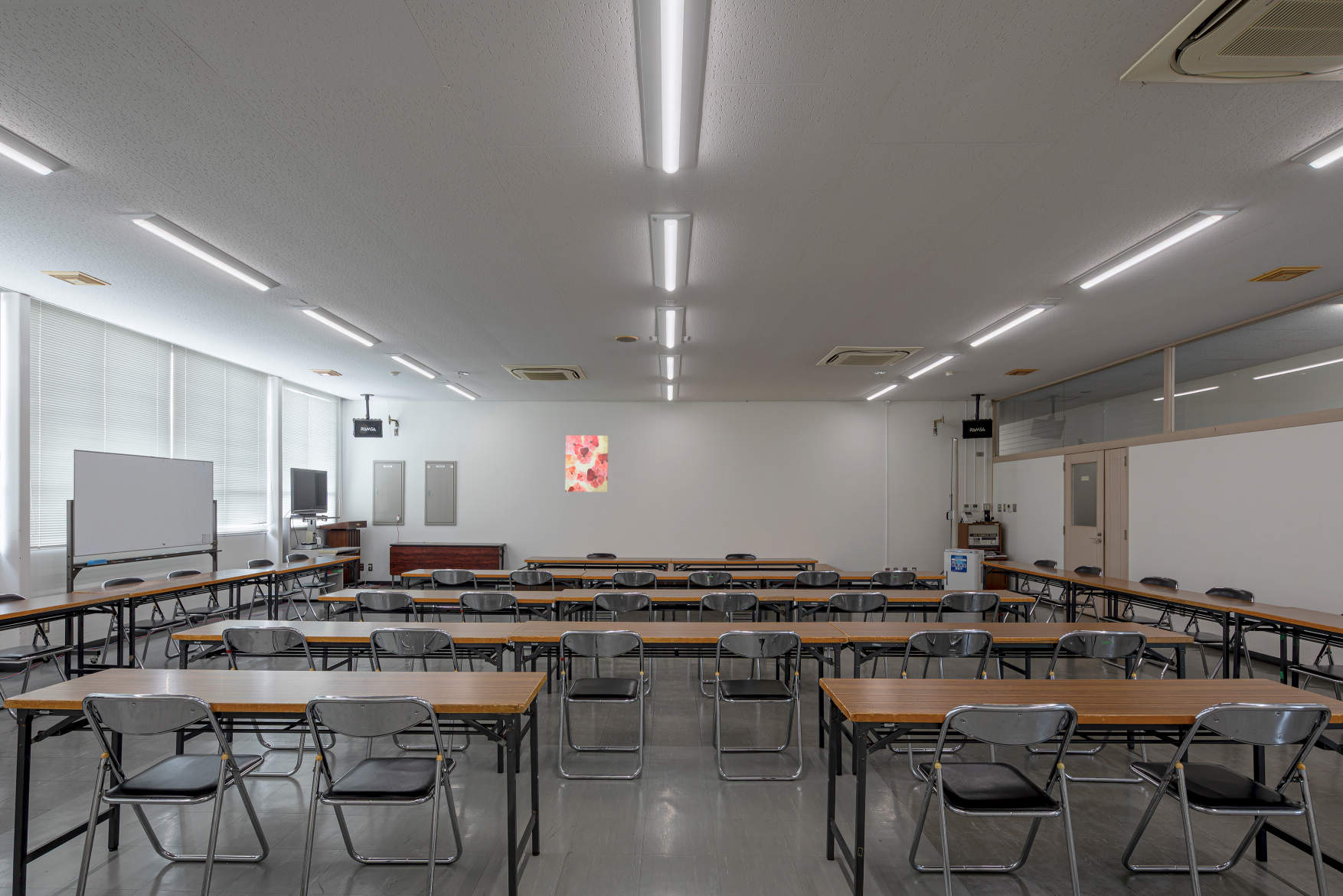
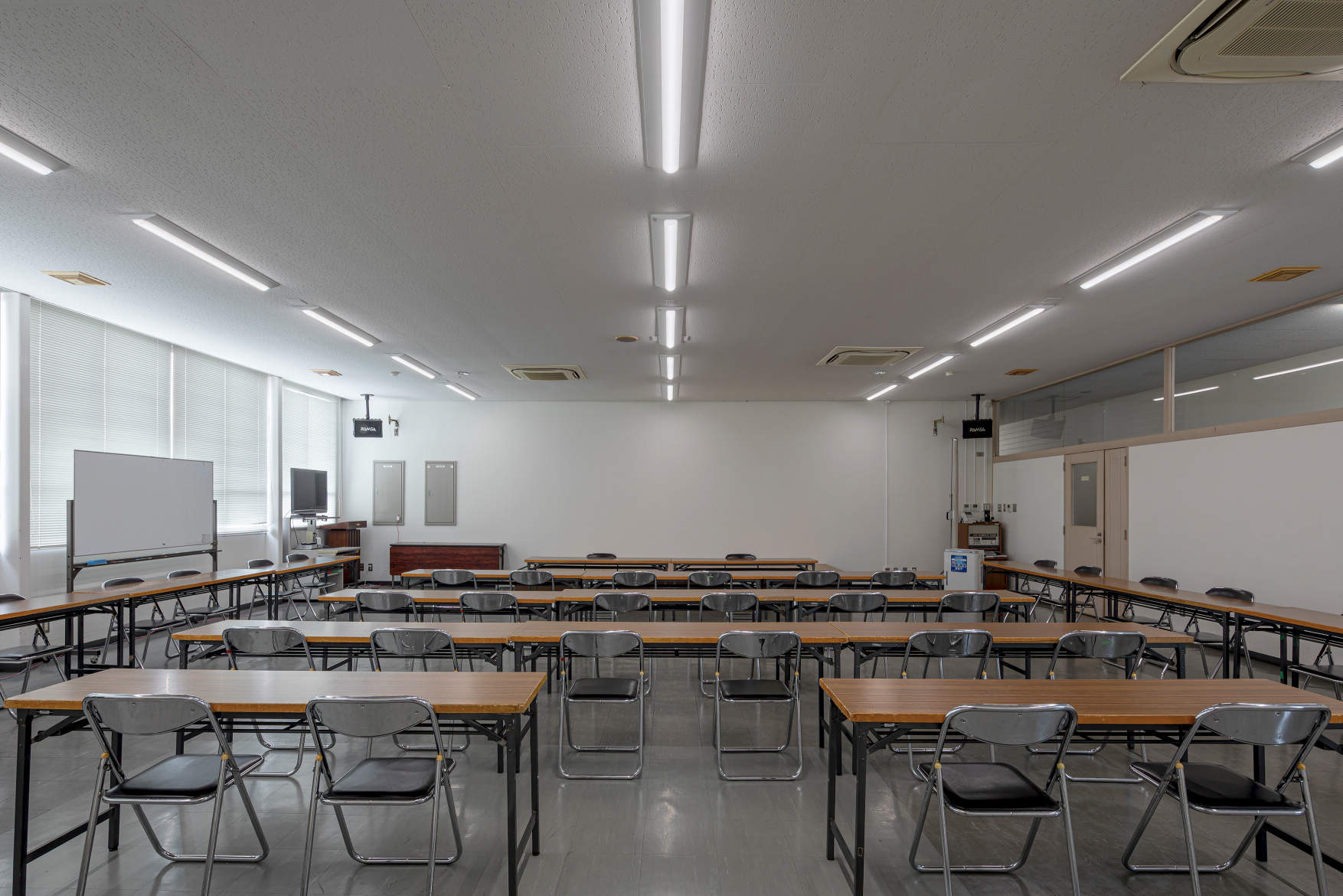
- wall art [564,434,609,492]
